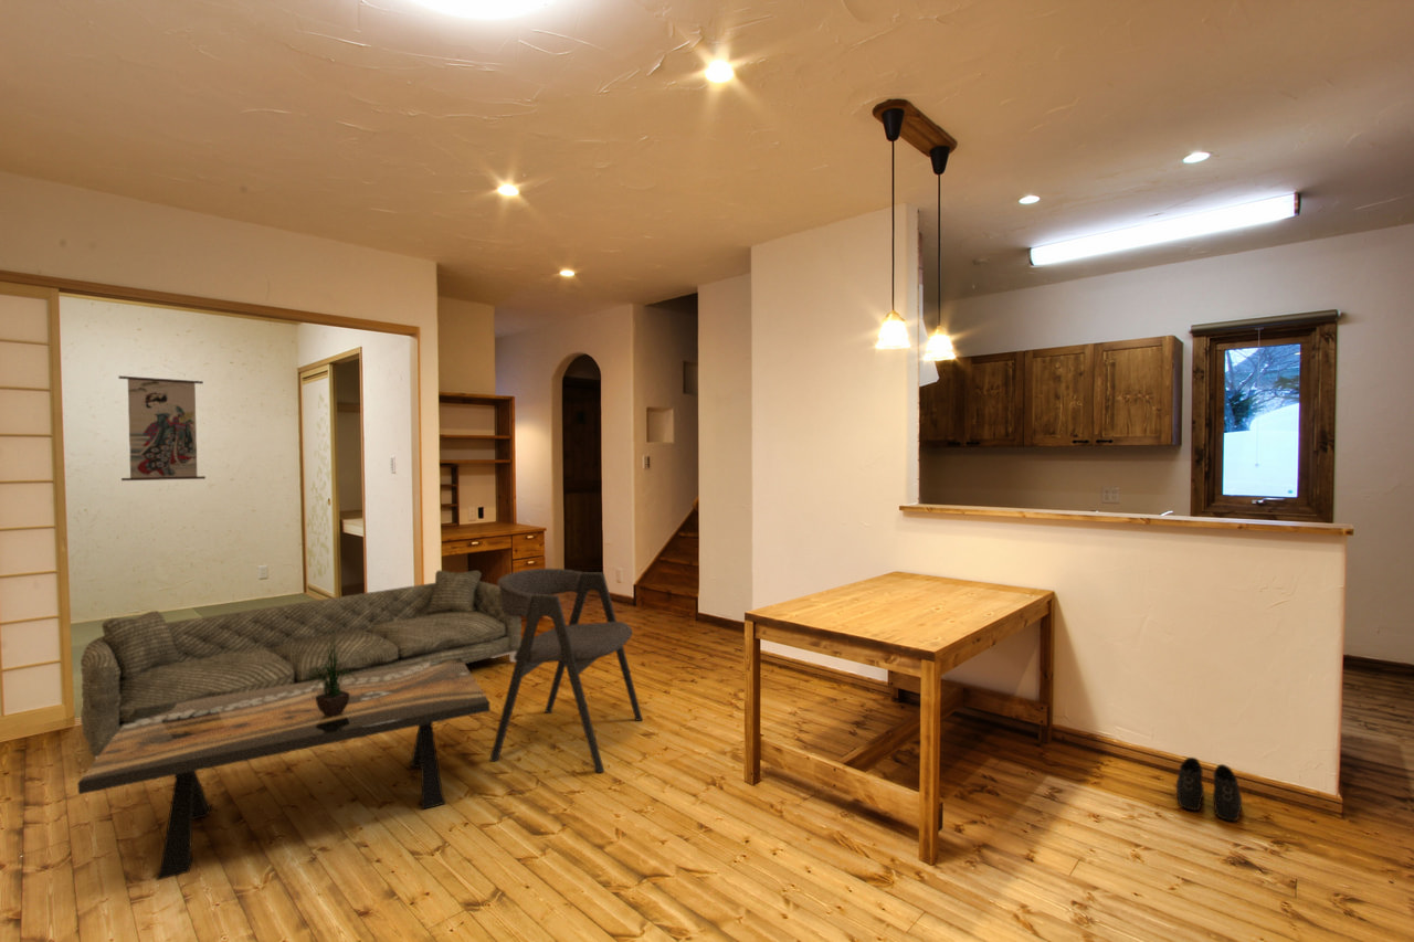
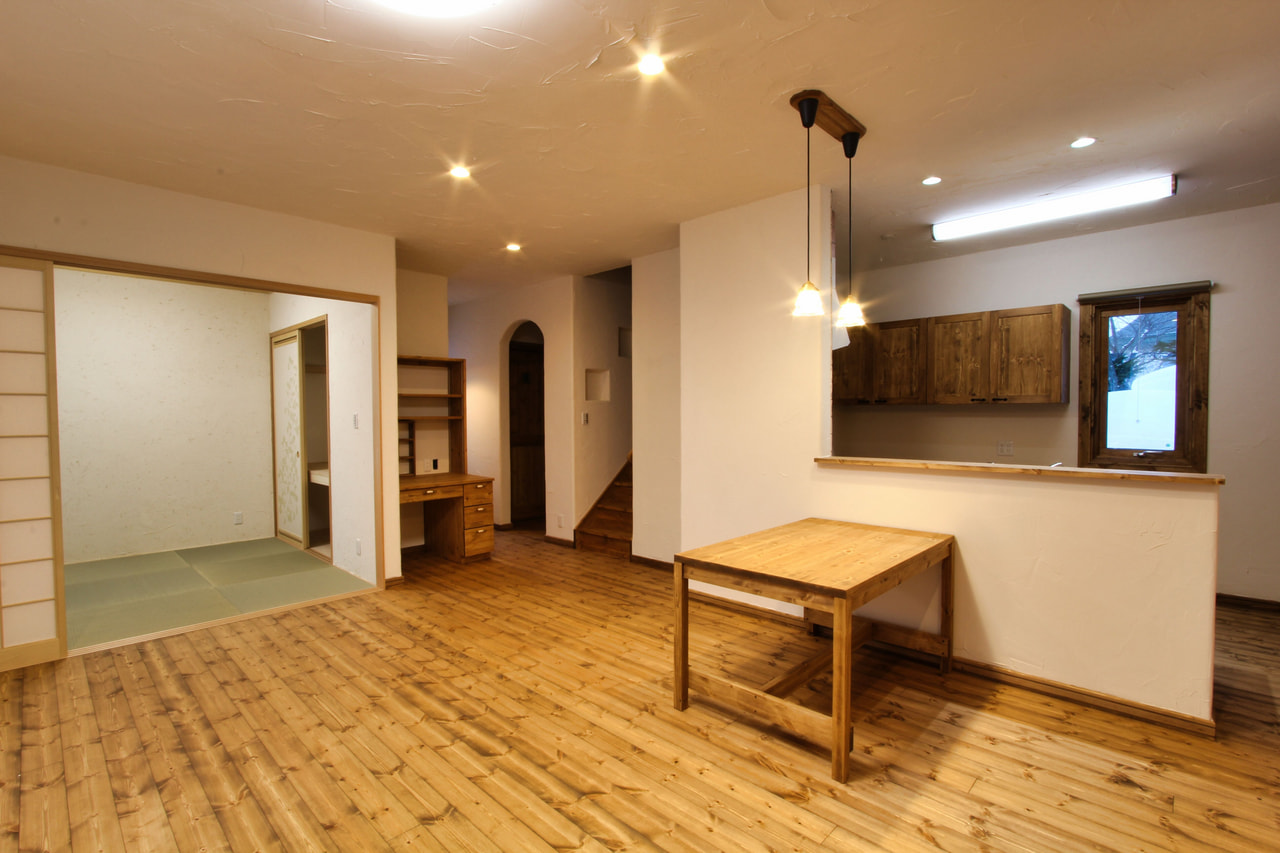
- chair [488,568,644,774]
- sofa [80,569,523,760]
- boots [1175,756,1243,823]
- potted plant [302,629,359,717]
- coffee table [76,658,492,881]
- wall scroll [117,364,207,481]
